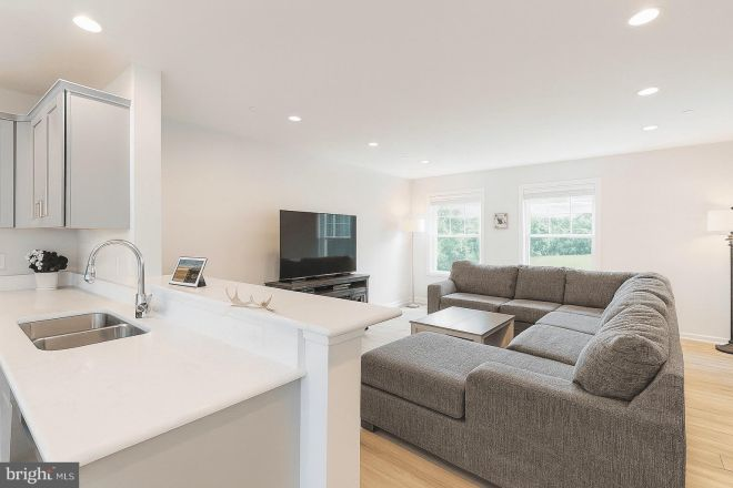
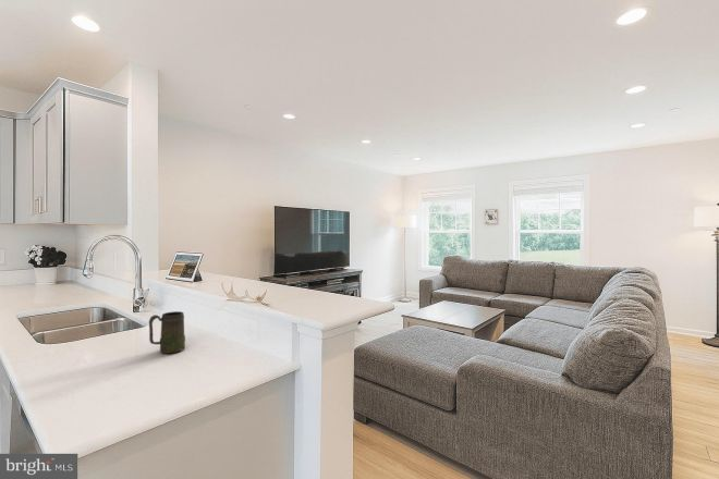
+ mug [148,310,186,355]
